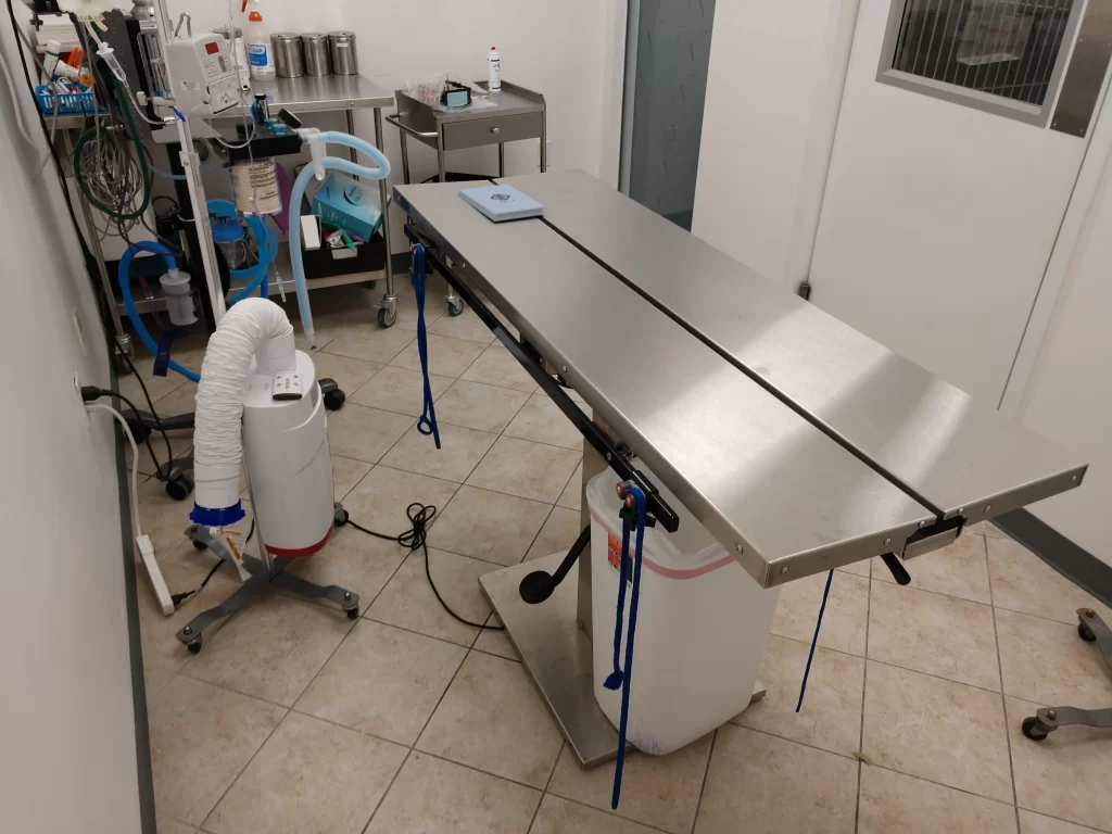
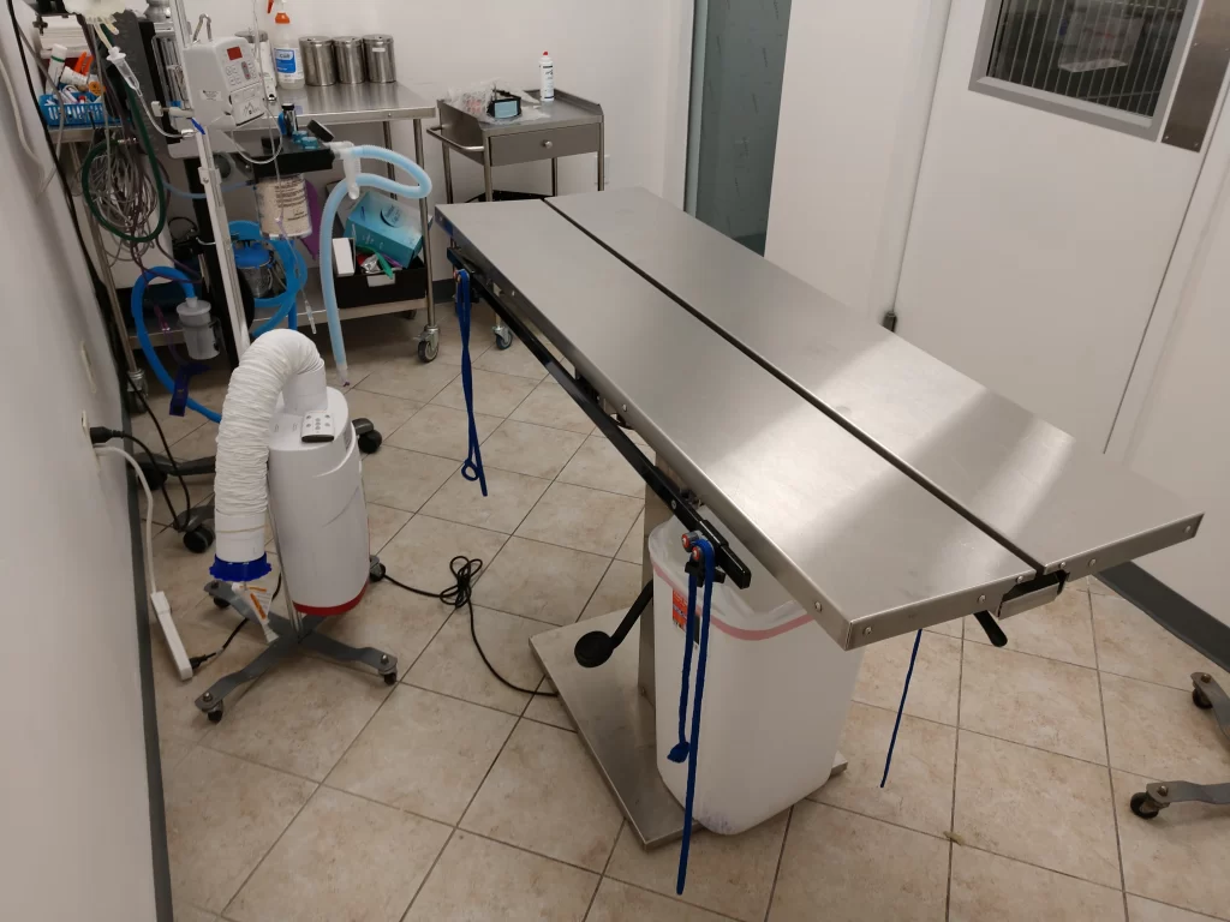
- notepad [457,184,545,223]
